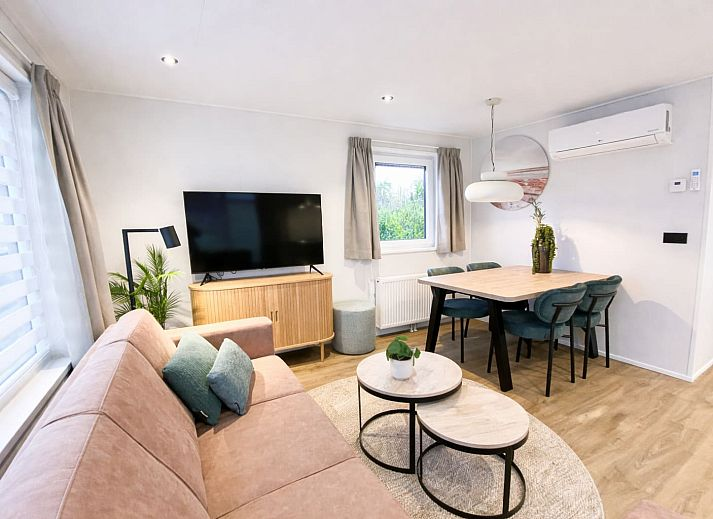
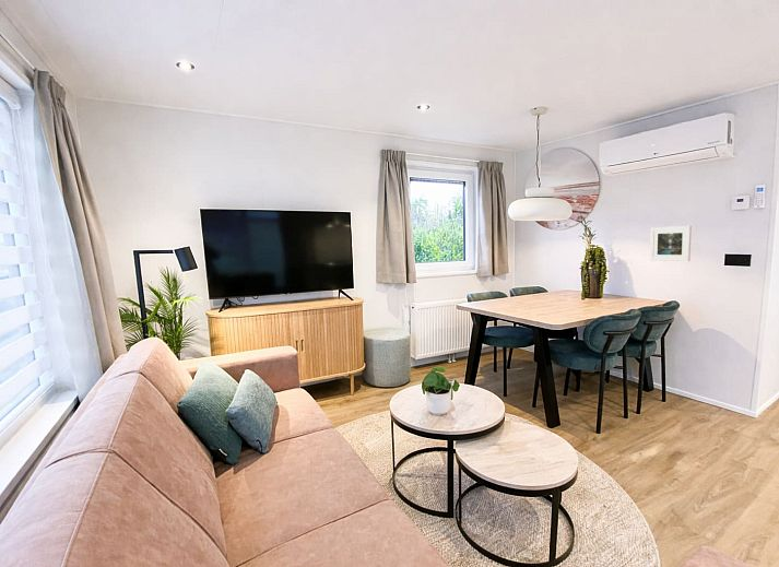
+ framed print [649,225,693,262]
